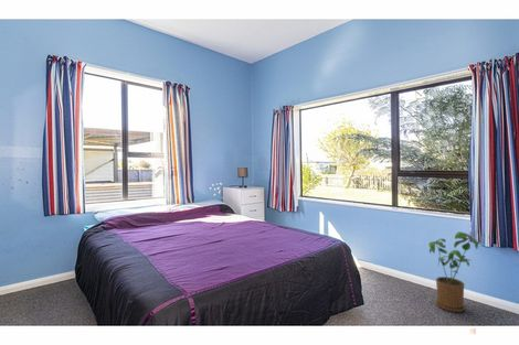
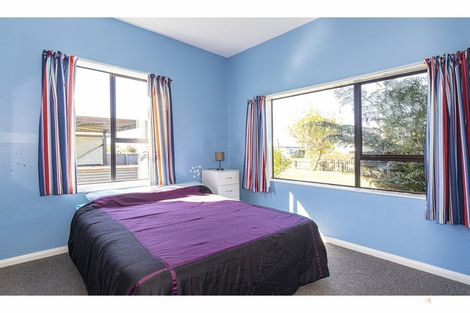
- house plant [427,230,483,313]
